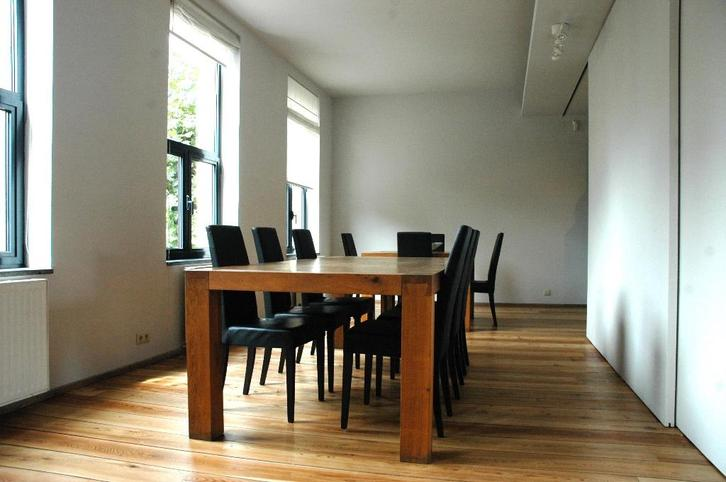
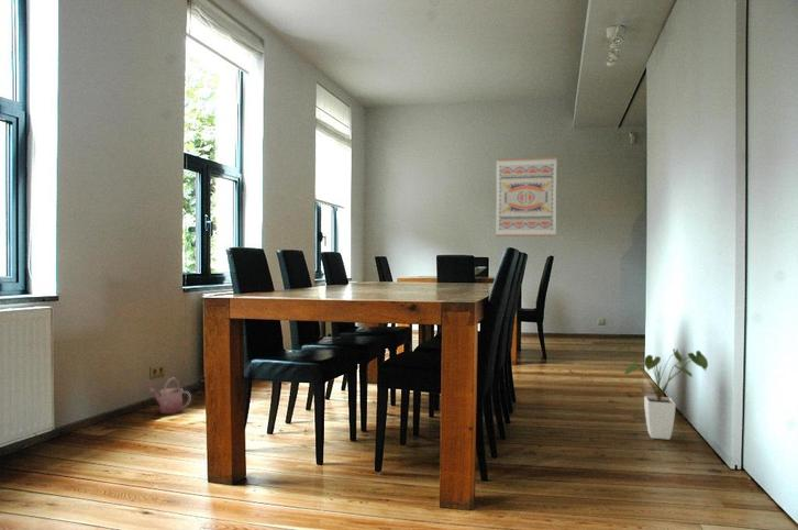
+ wall art [495,156,558,238]
+ house plant [616,341,709,441]
+ watering can [143,377,192,415]
